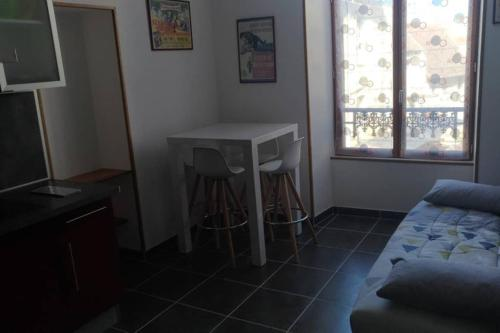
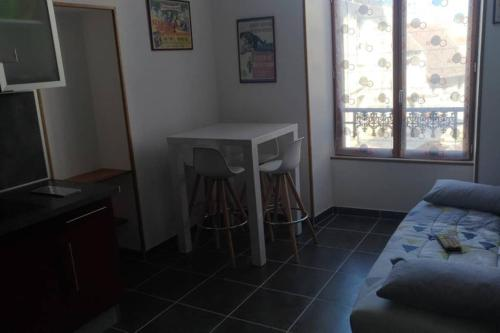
+ remote control [435,233,463,252]
